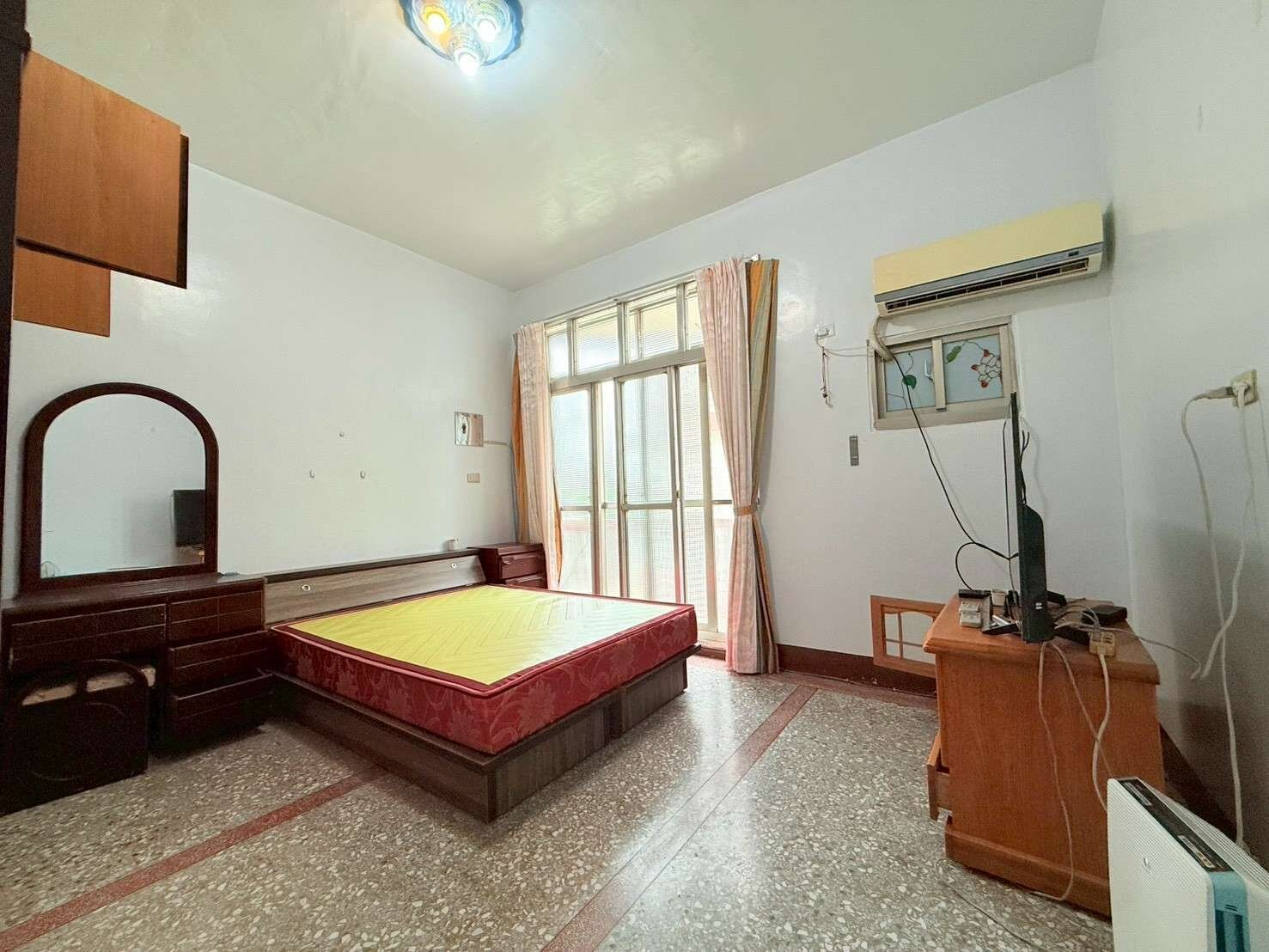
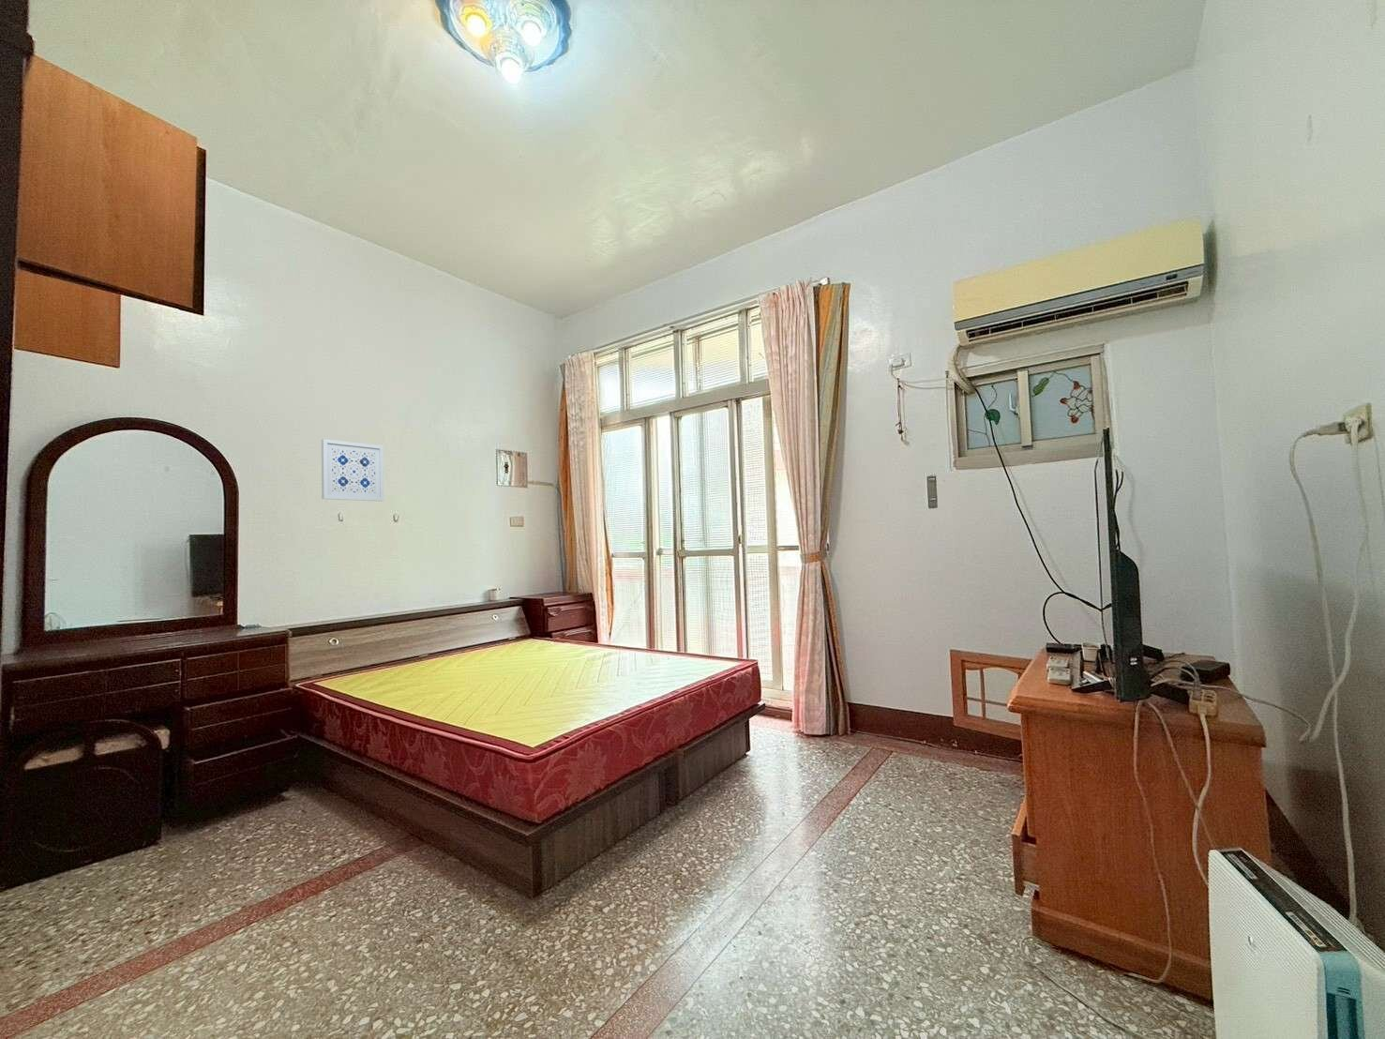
+ wall art [321,438,384,502]
